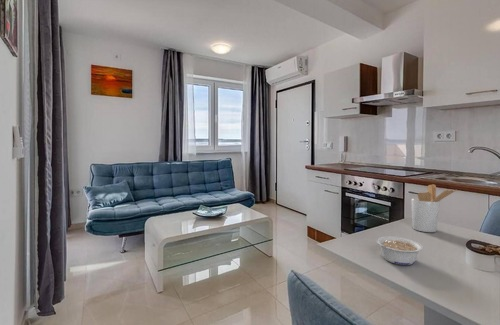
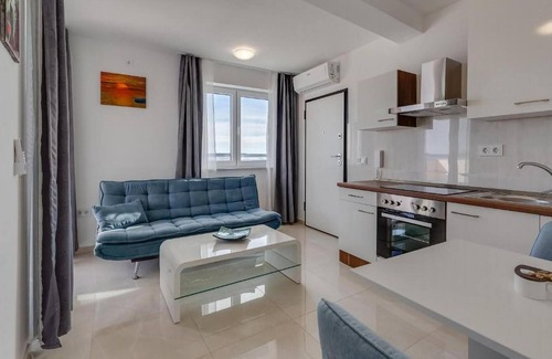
- utensil holder [410,183,457,233]
- legume [376,235,424,266]
